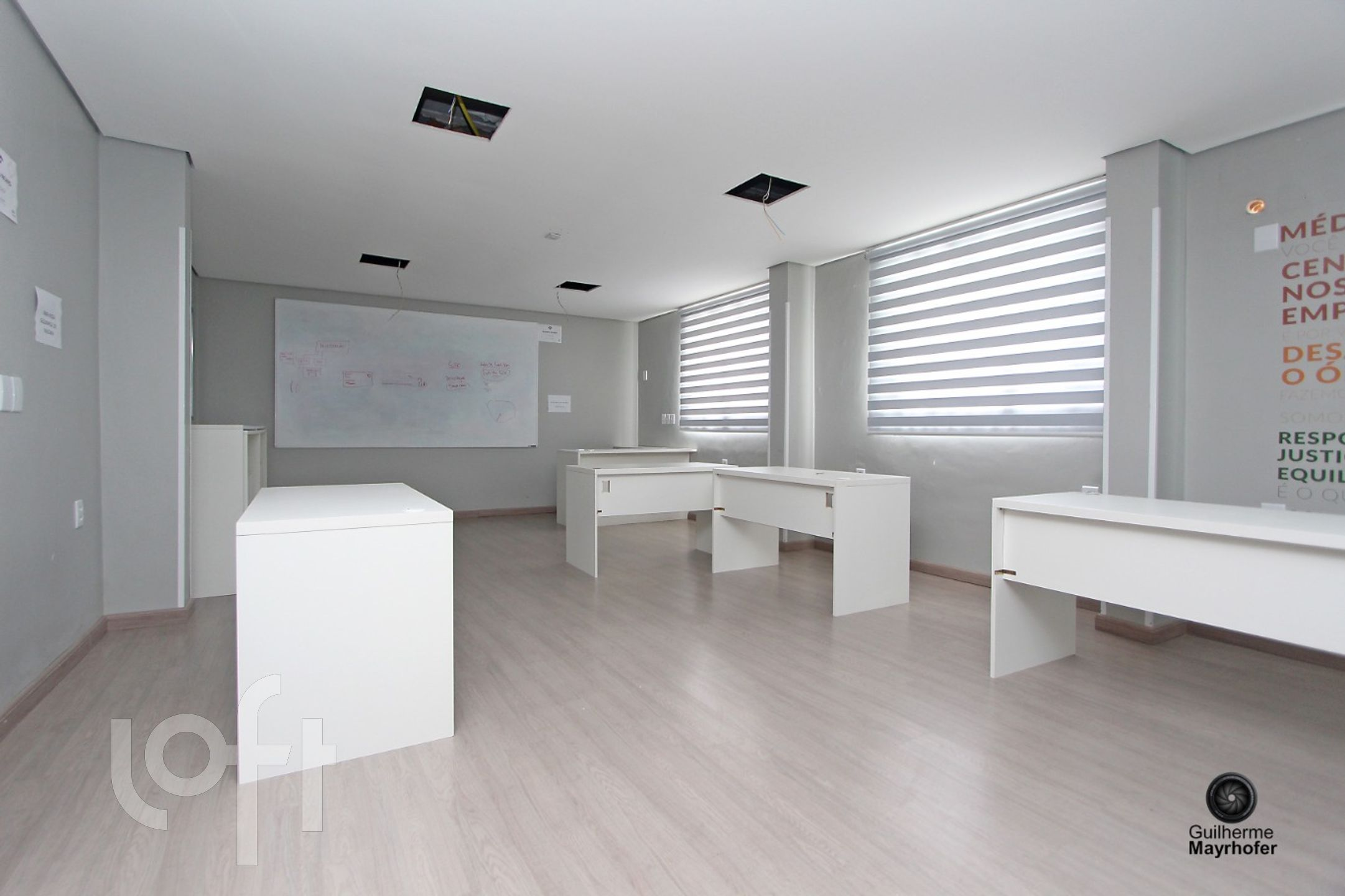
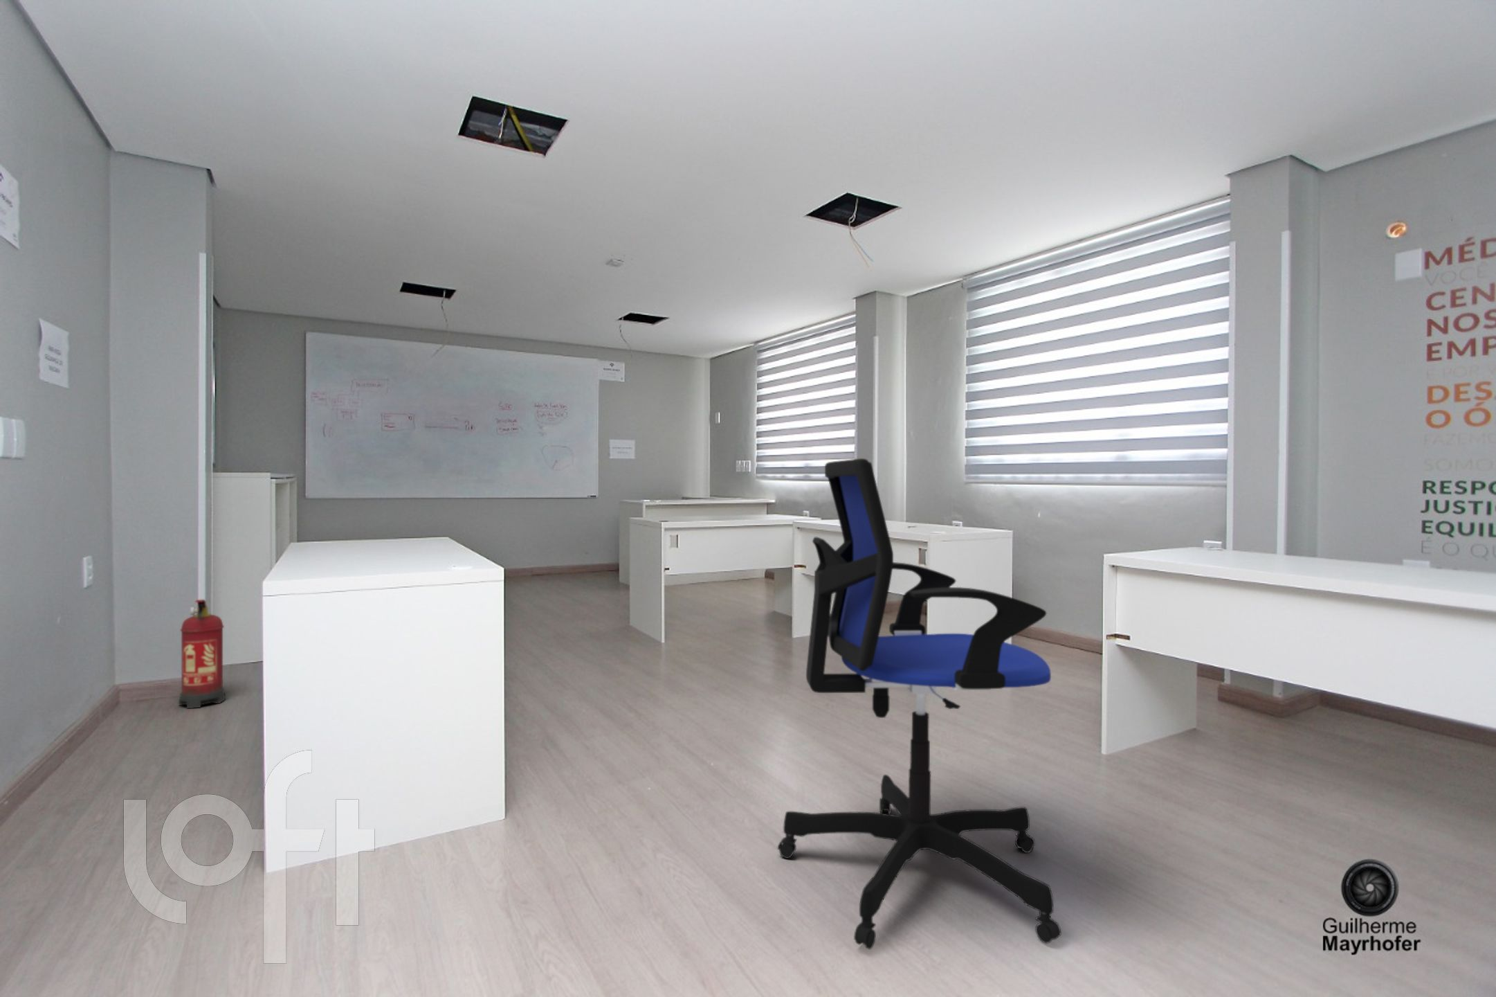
+ fire extinguisher [179,599,226,709]
+ office chair [777,457,1061,950]
